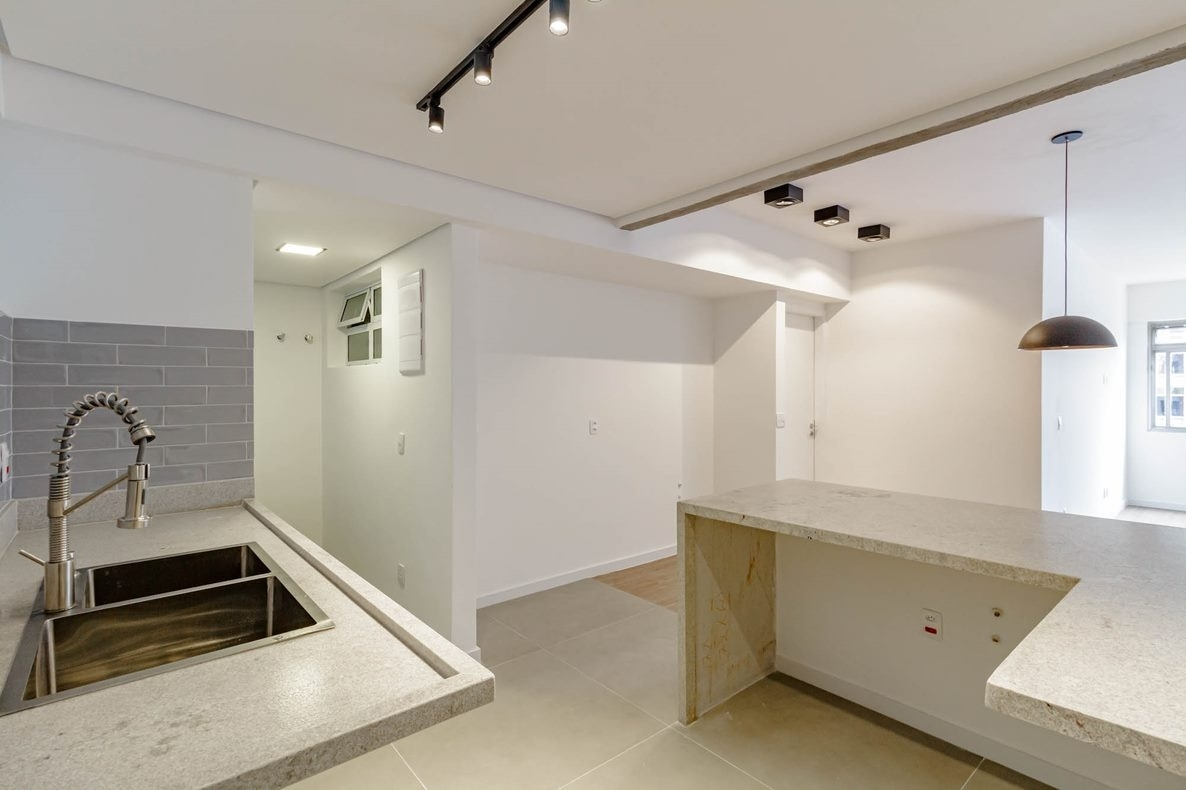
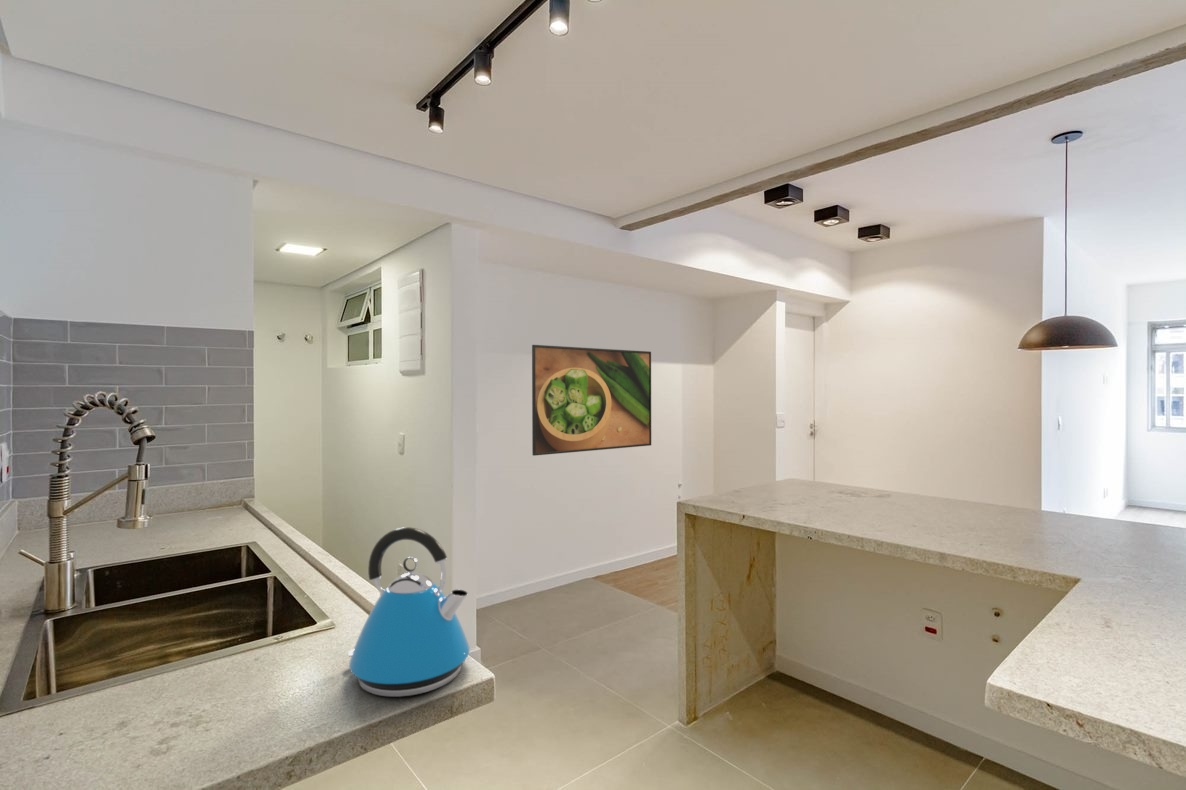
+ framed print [531,344,652,457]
+ kettle [347,526,471,698]
